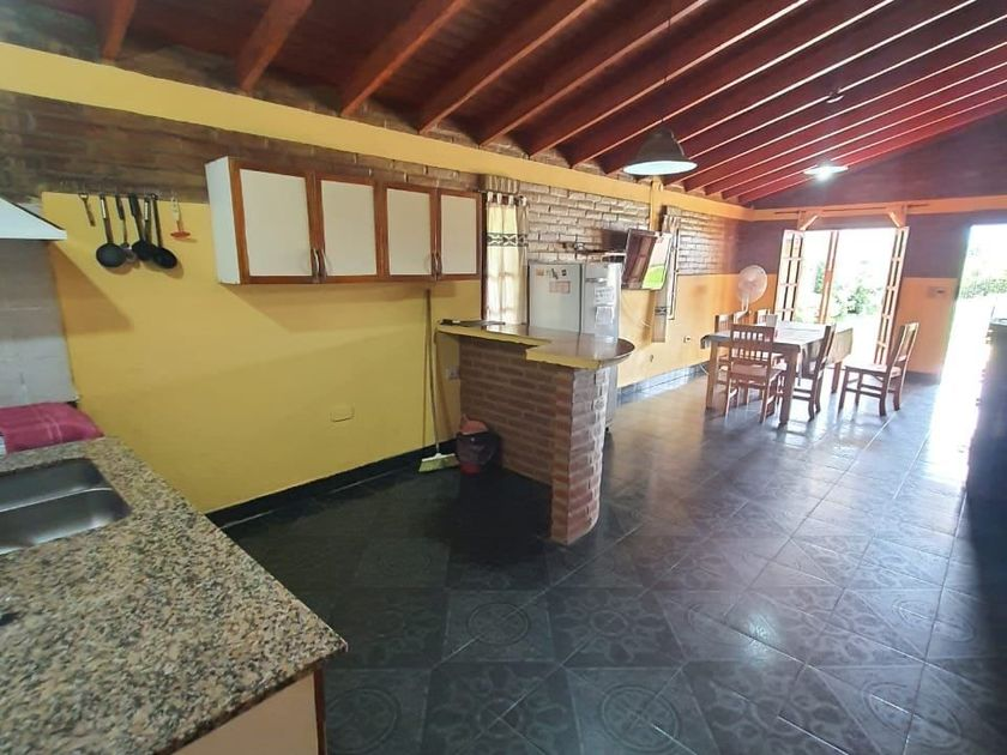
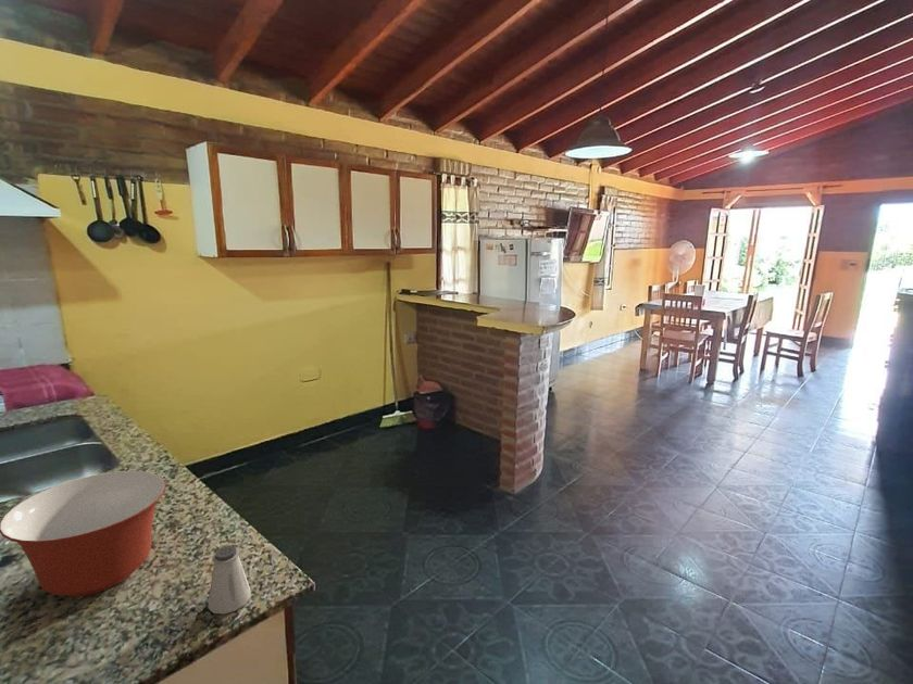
+ saltshaker [207,544,252,615]
+ mixing bowl [0,470,166,597]
